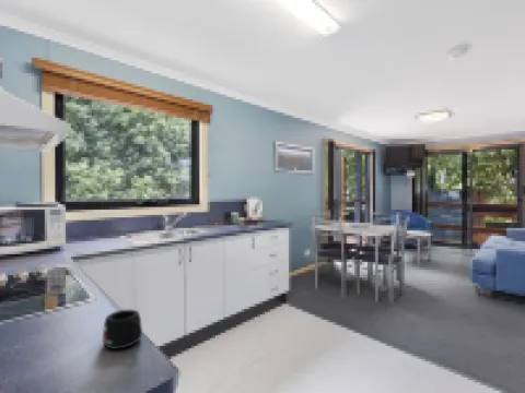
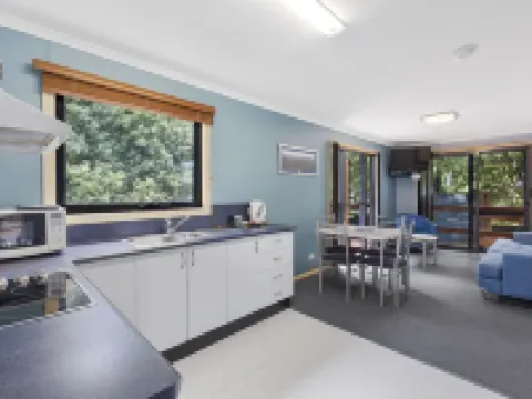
- mug [102,309,143,350]
